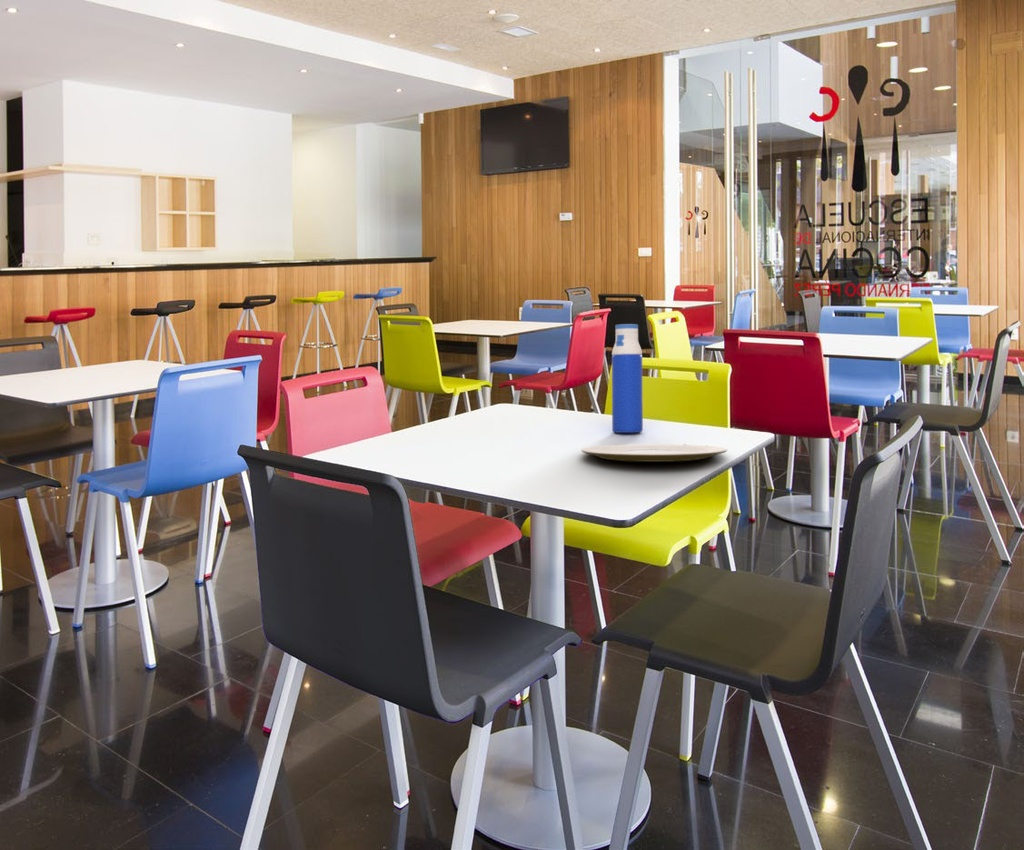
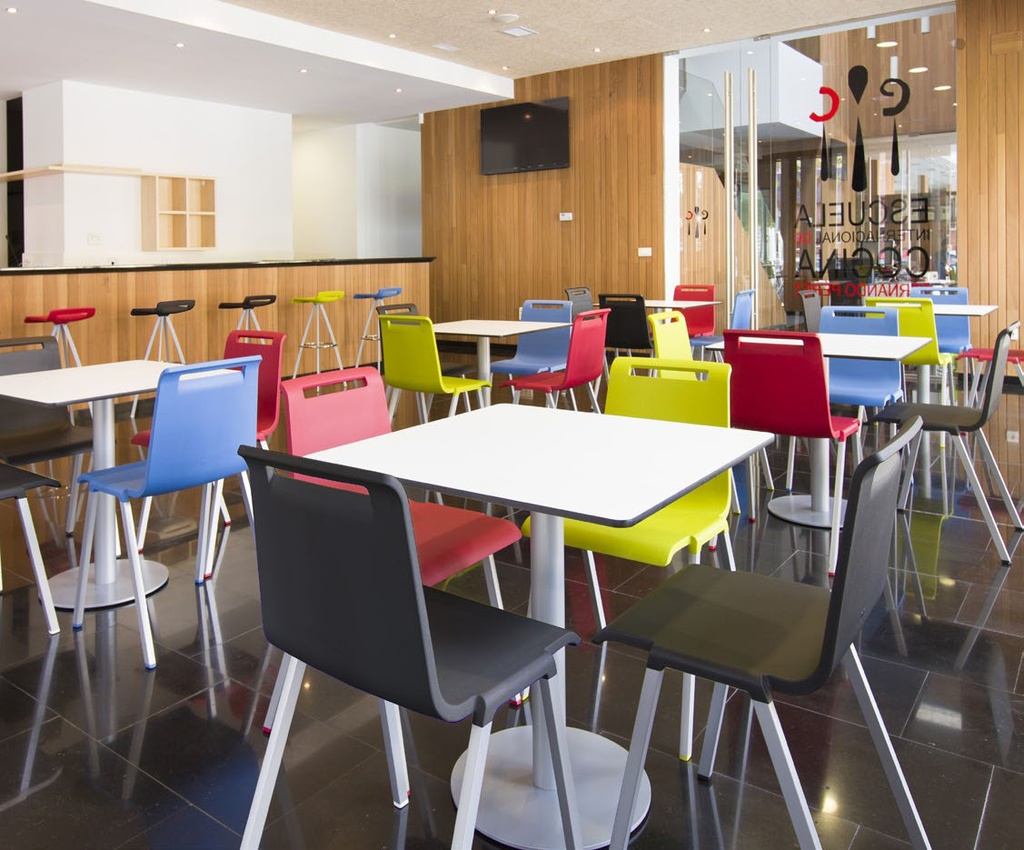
- water bottle [611,323,644,434]
- plate [580,443,728,463]
